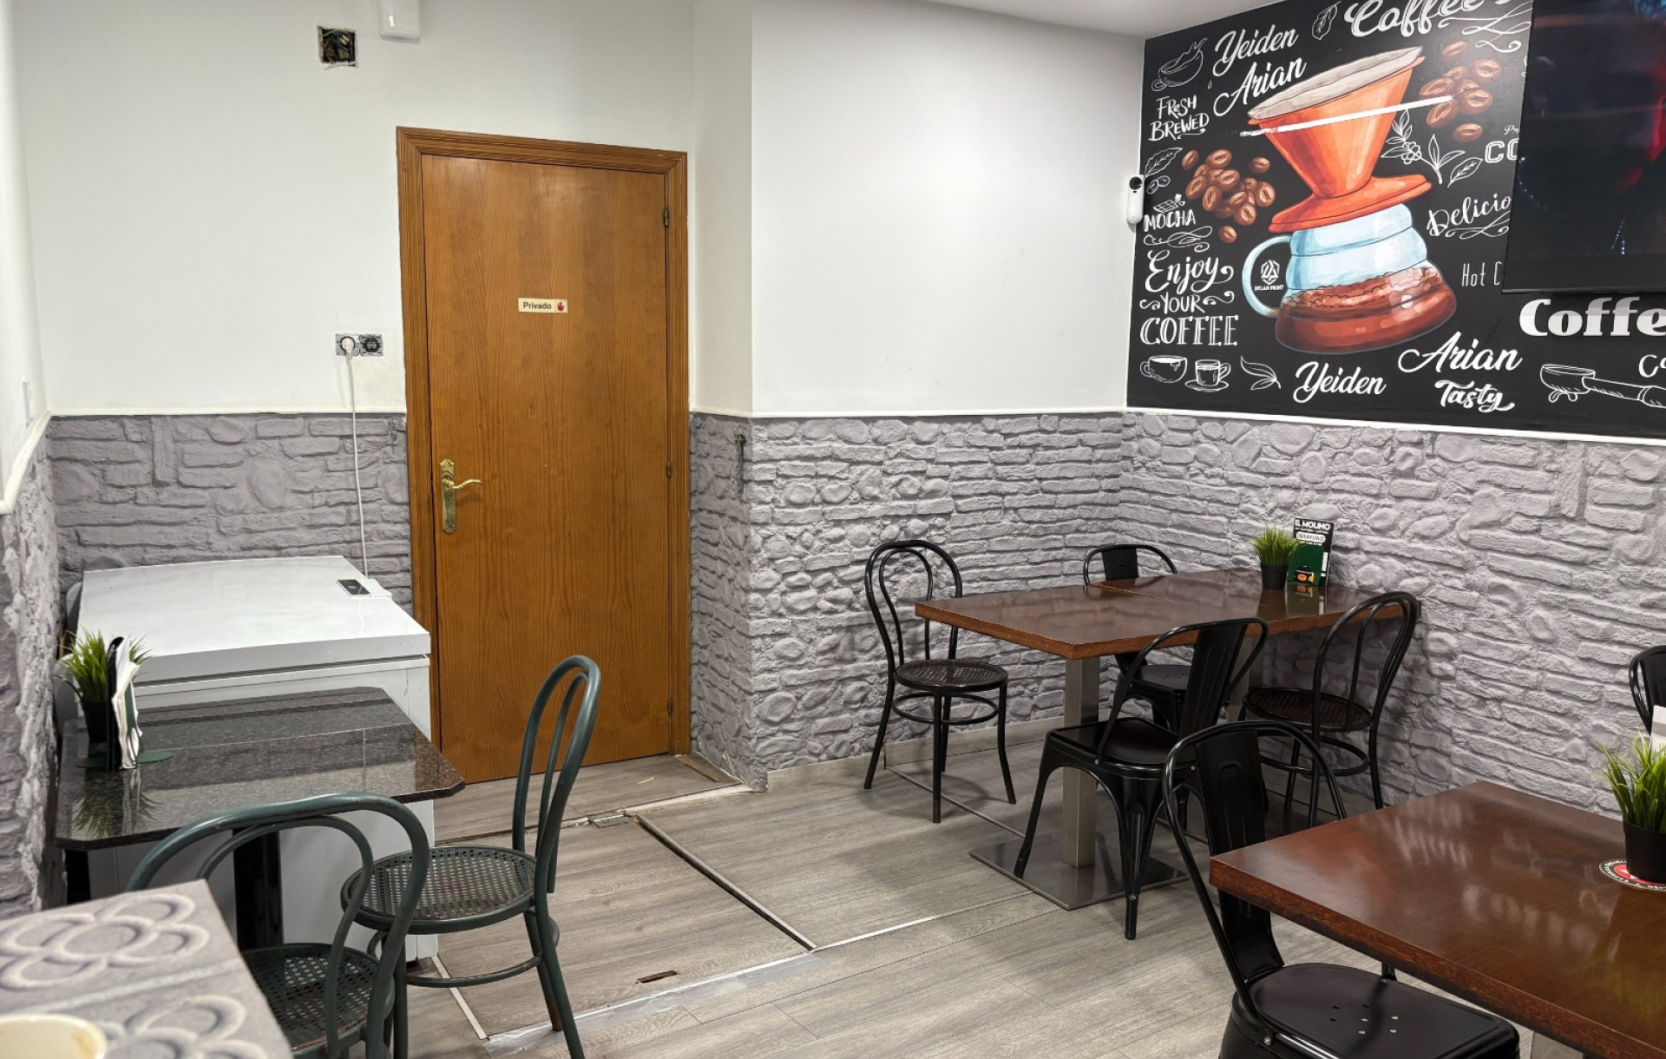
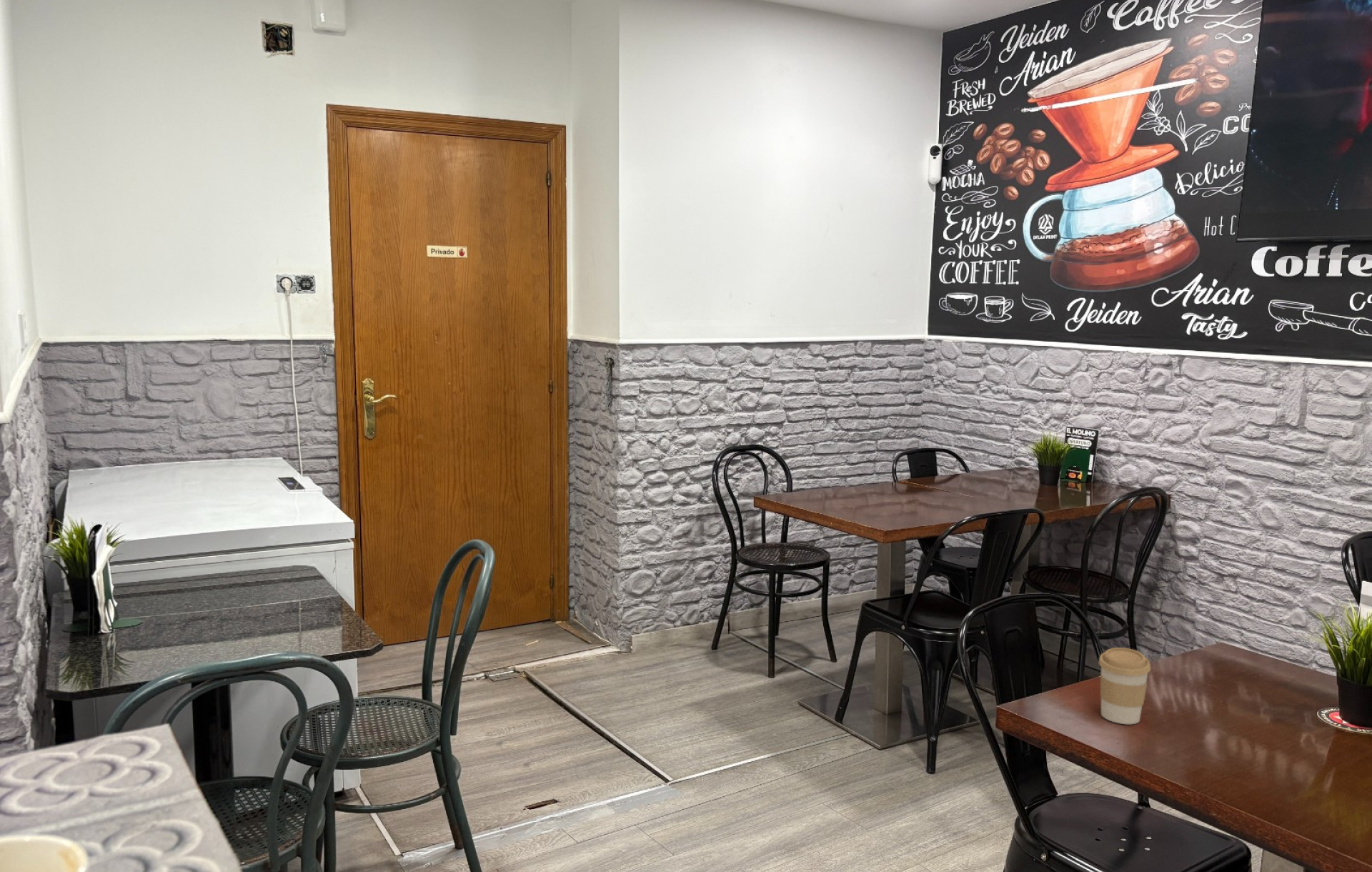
+ coffee cup [1098,647,1152,725]
